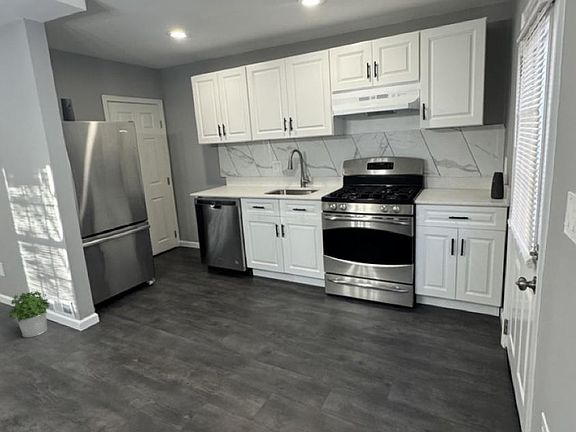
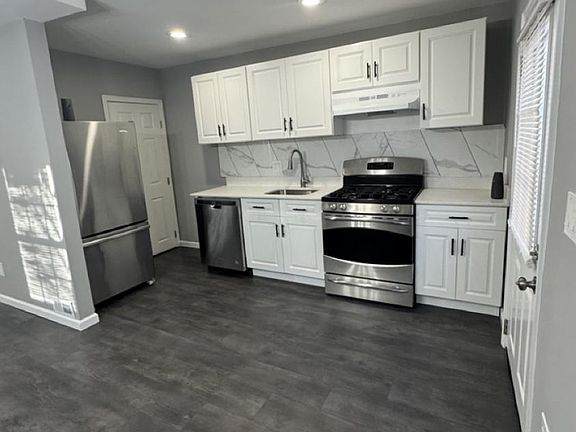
- potted plant [6,290,51,338]
